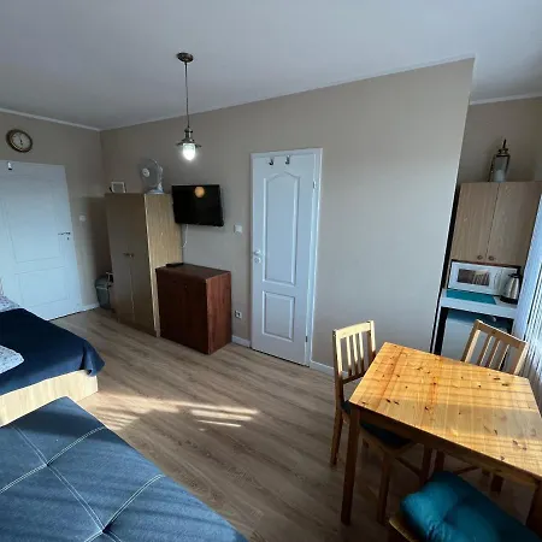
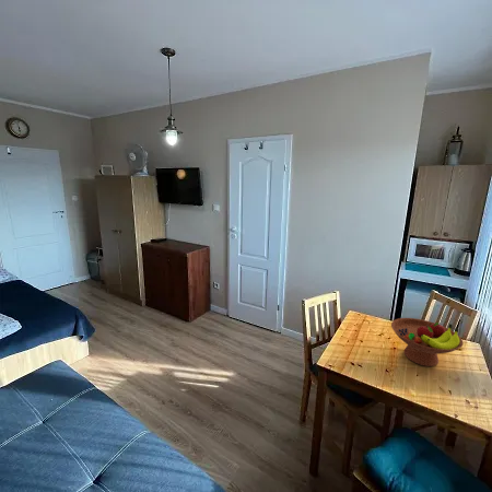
+ fruit bowl [390,317,465,367]
